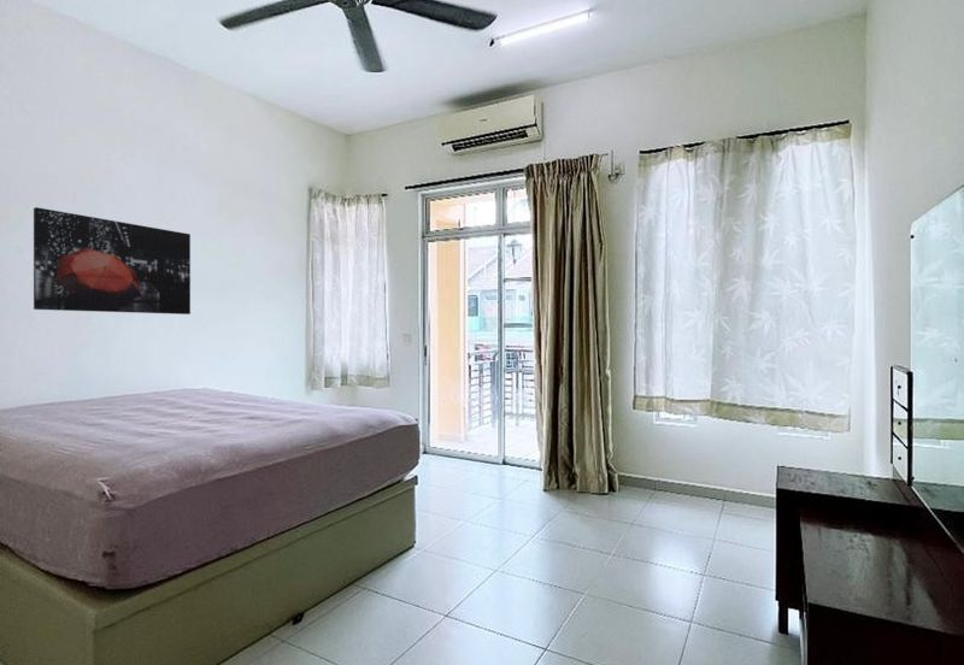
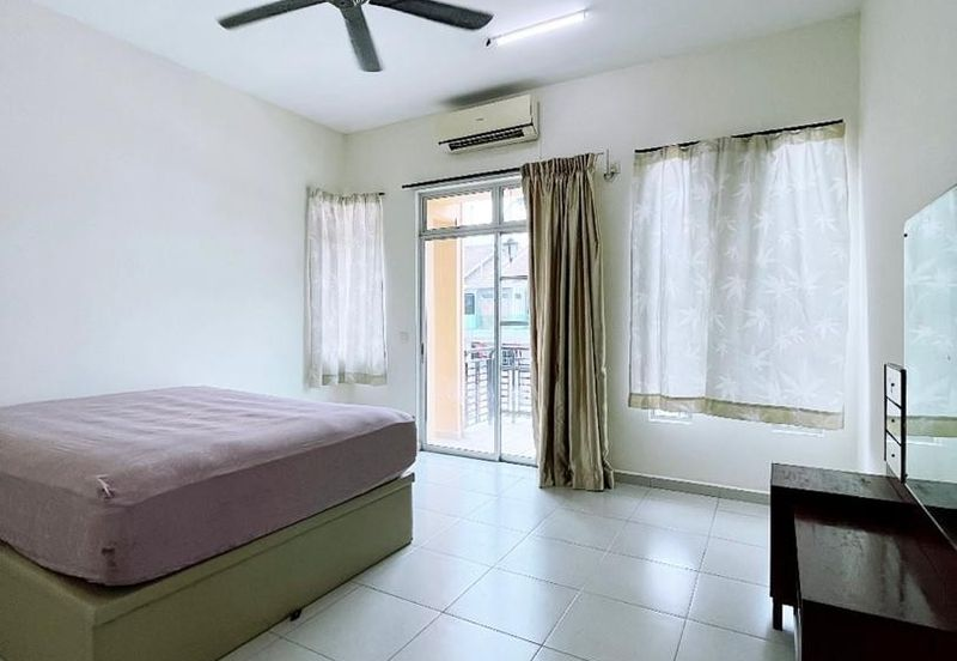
- wall art [33,206,192,316]
